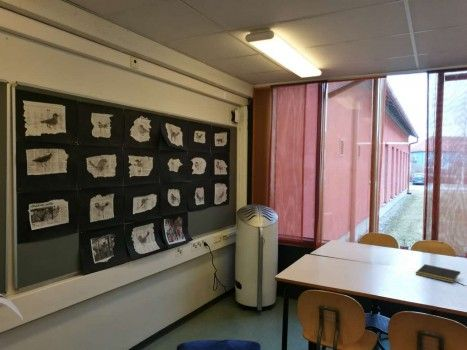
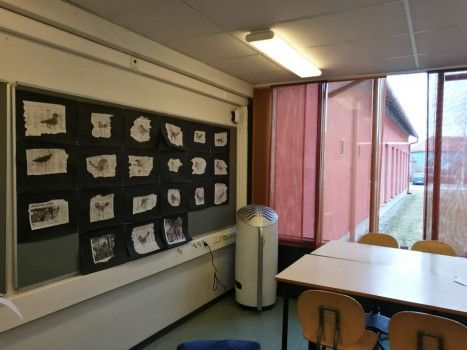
- notepad [414,263,461,284]
